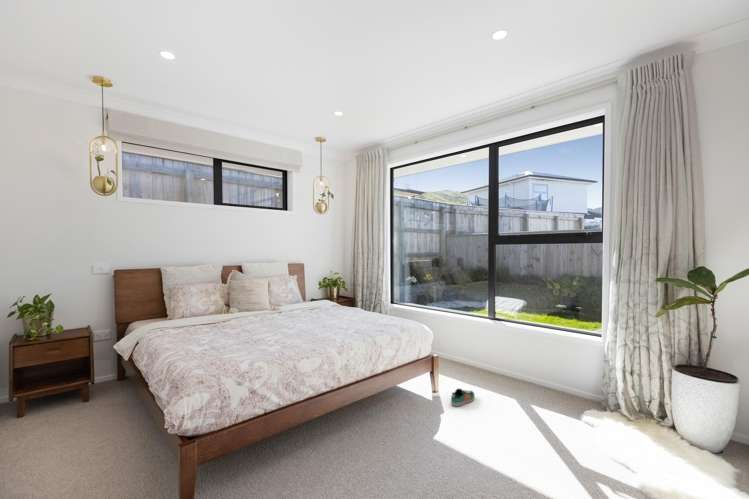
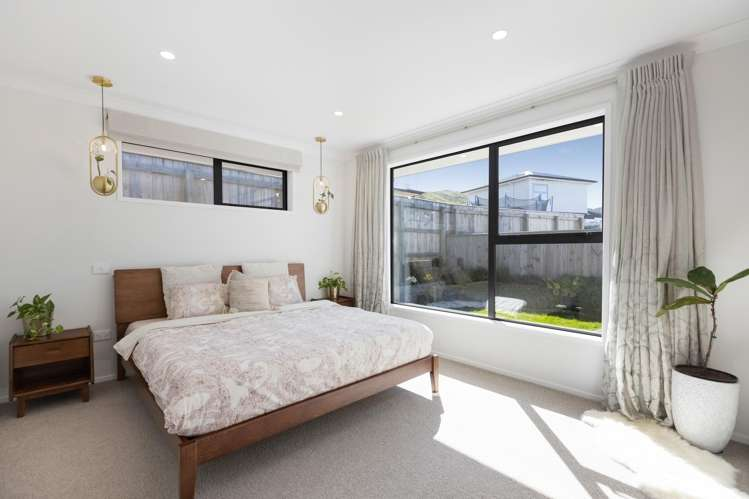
- sneaker [450,388,475,407]
